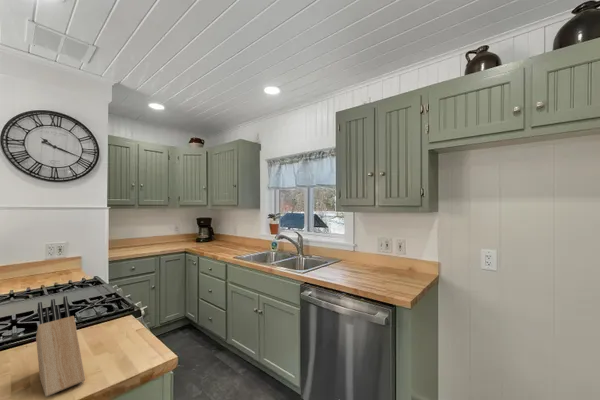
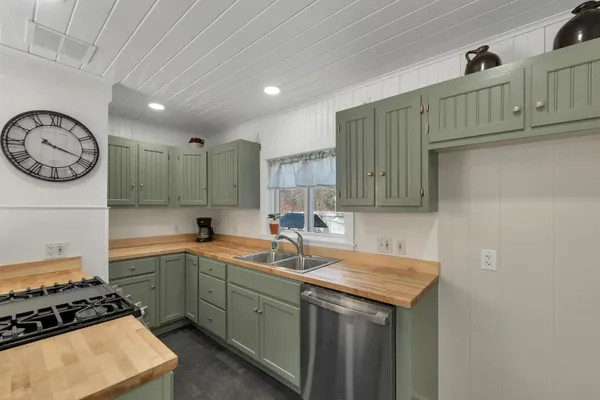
- knife block [35,295,86,398]
